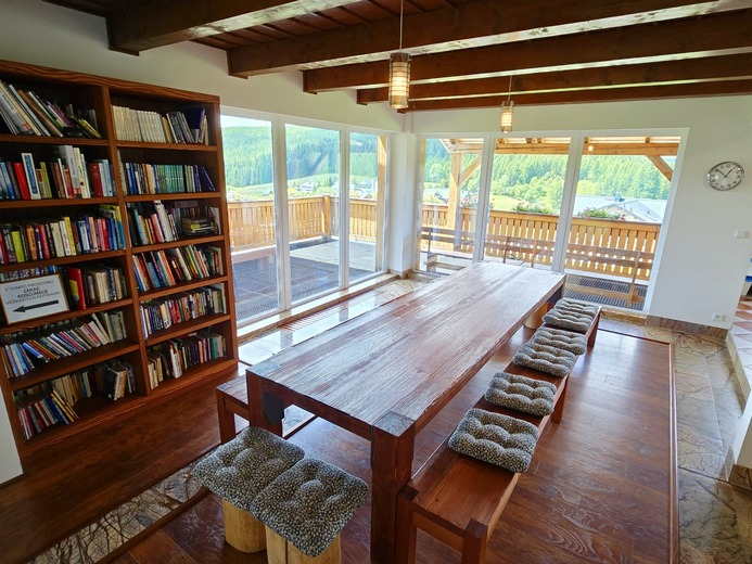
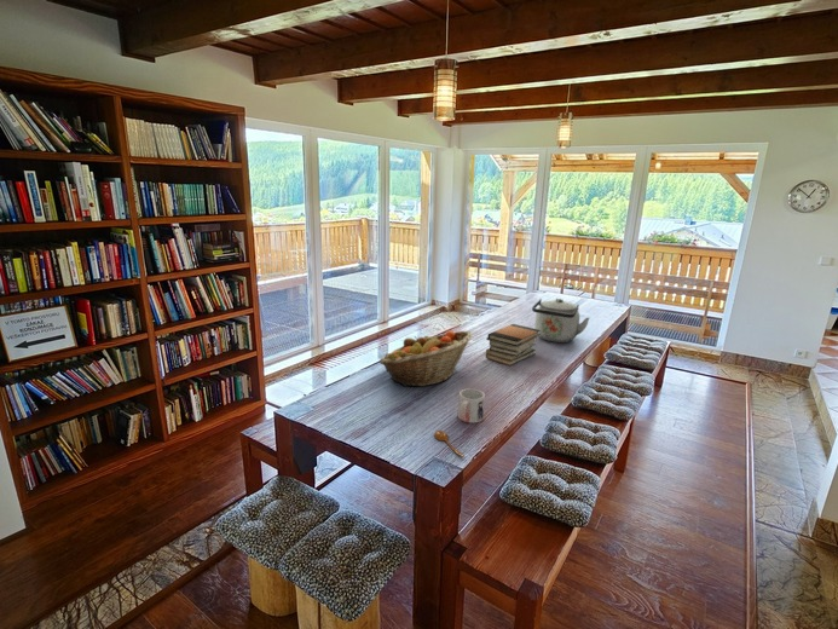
+ mug [457,387,486,425]
+ spoon [433,429,466,457]
+ fruit basket [378,329,473,387]
+ book stack [485,323,541,367]
+ kettle [531,298,590,344]
